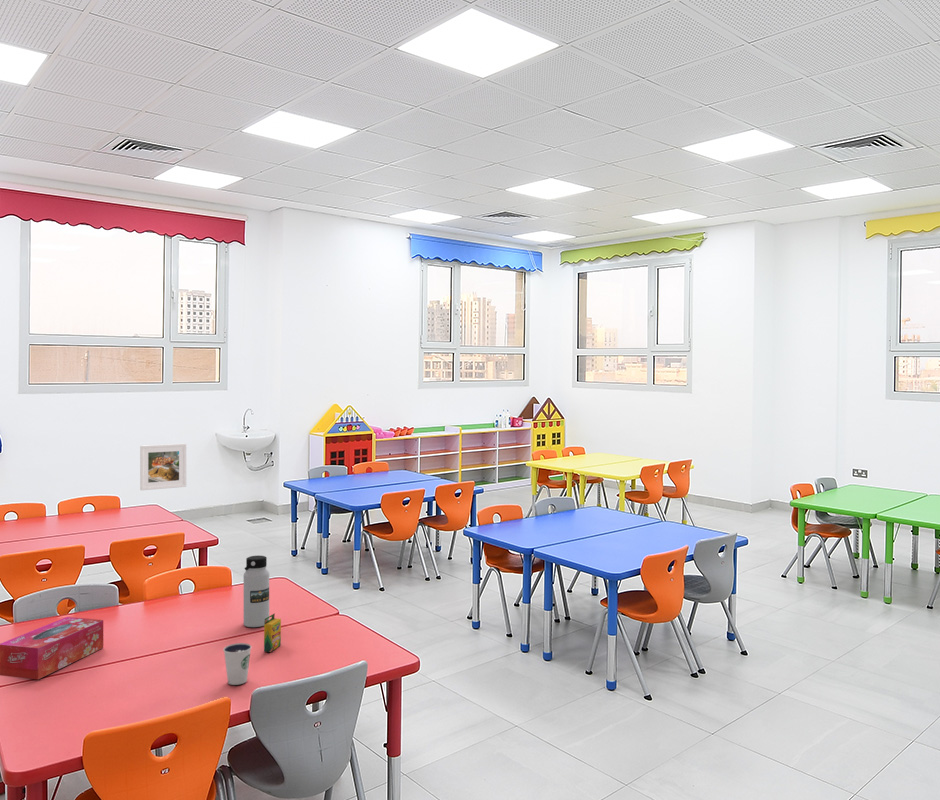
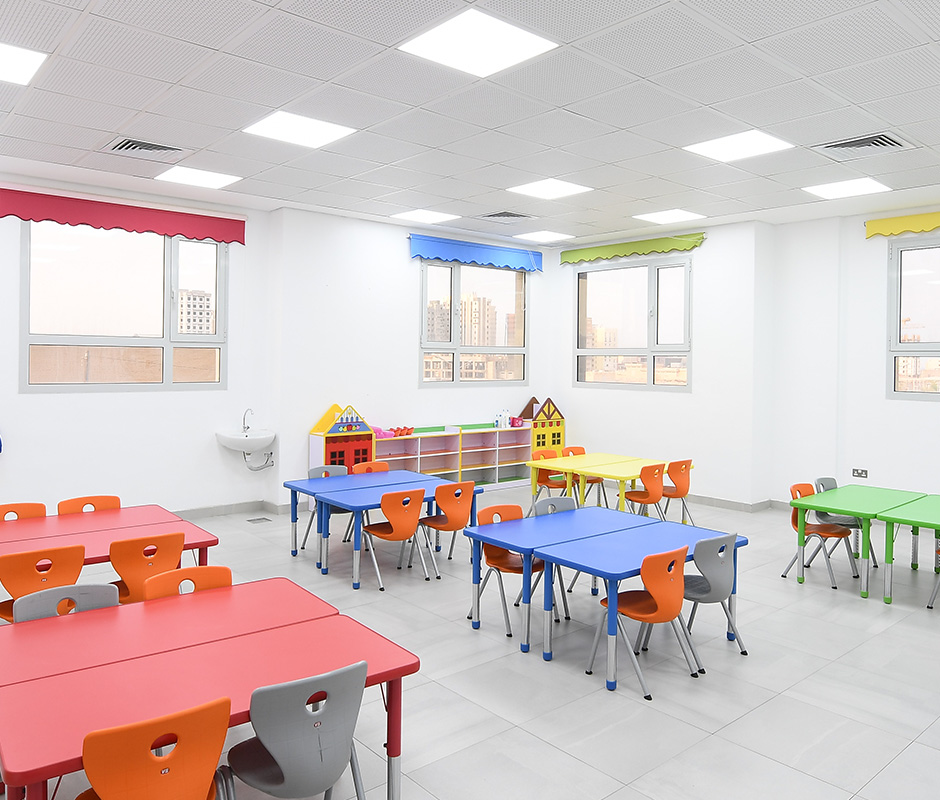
- water bottle [243,555,270,628]
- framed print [139,443,187,491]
- dixie cup [222,642,252,686]
- tissue box [0,616,104,680]
- crayon box [263,612,282,653]
